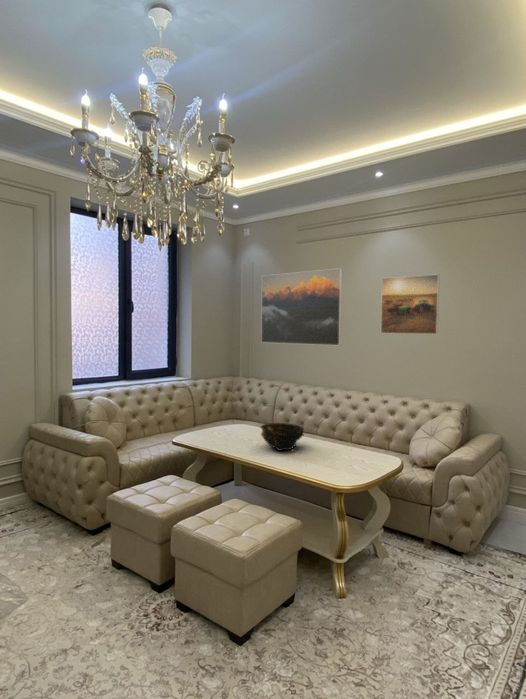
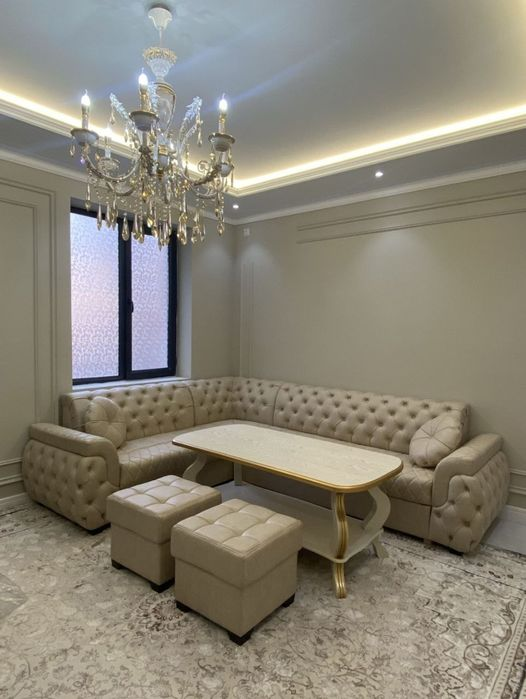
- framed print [380,273,441,335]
- bowl [259,422,305,452]
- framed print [260,267,343,346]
